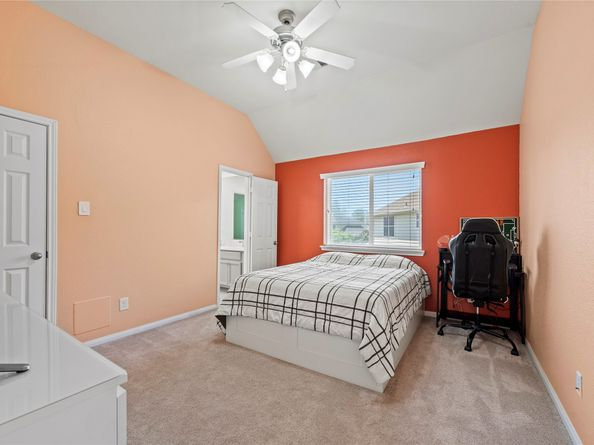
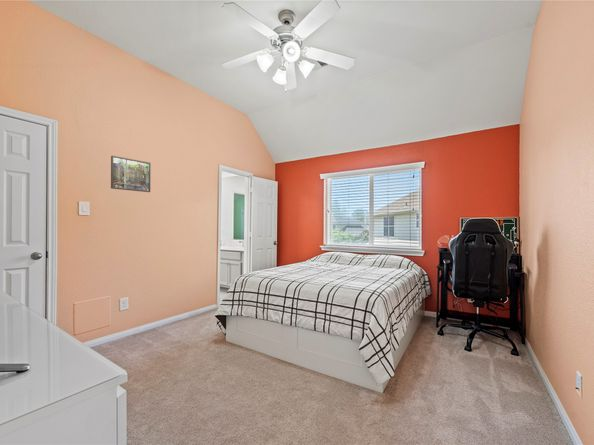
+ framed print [110,155,151,193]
